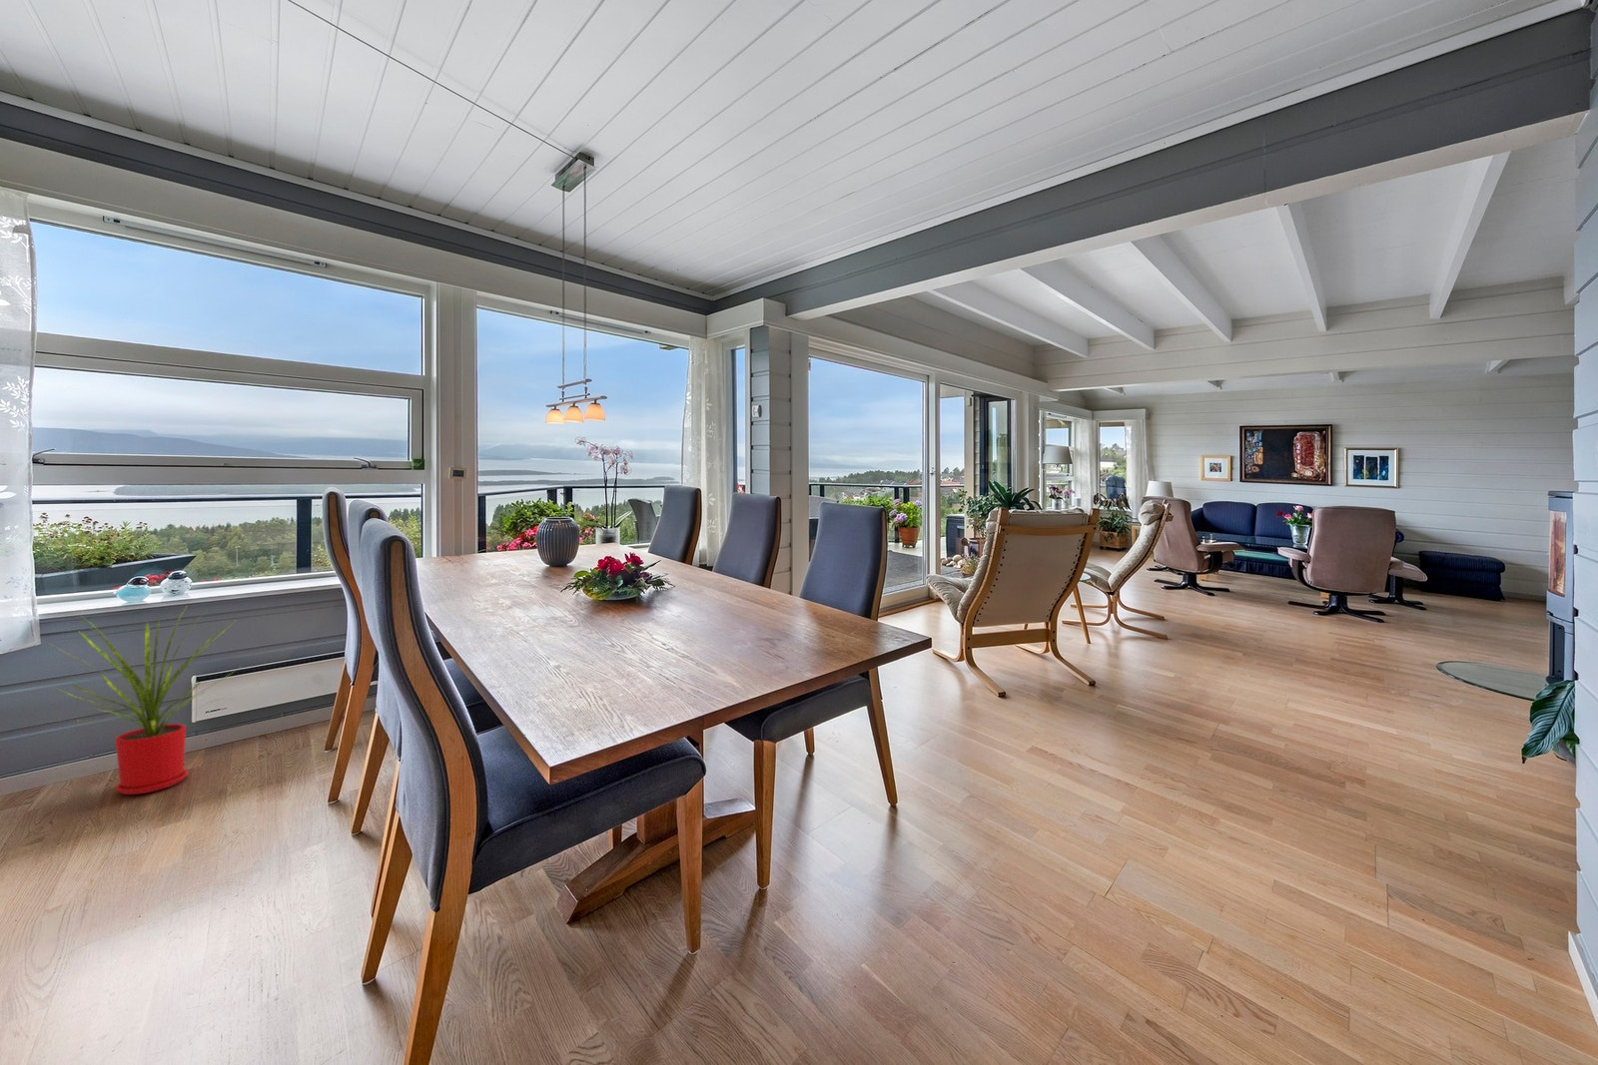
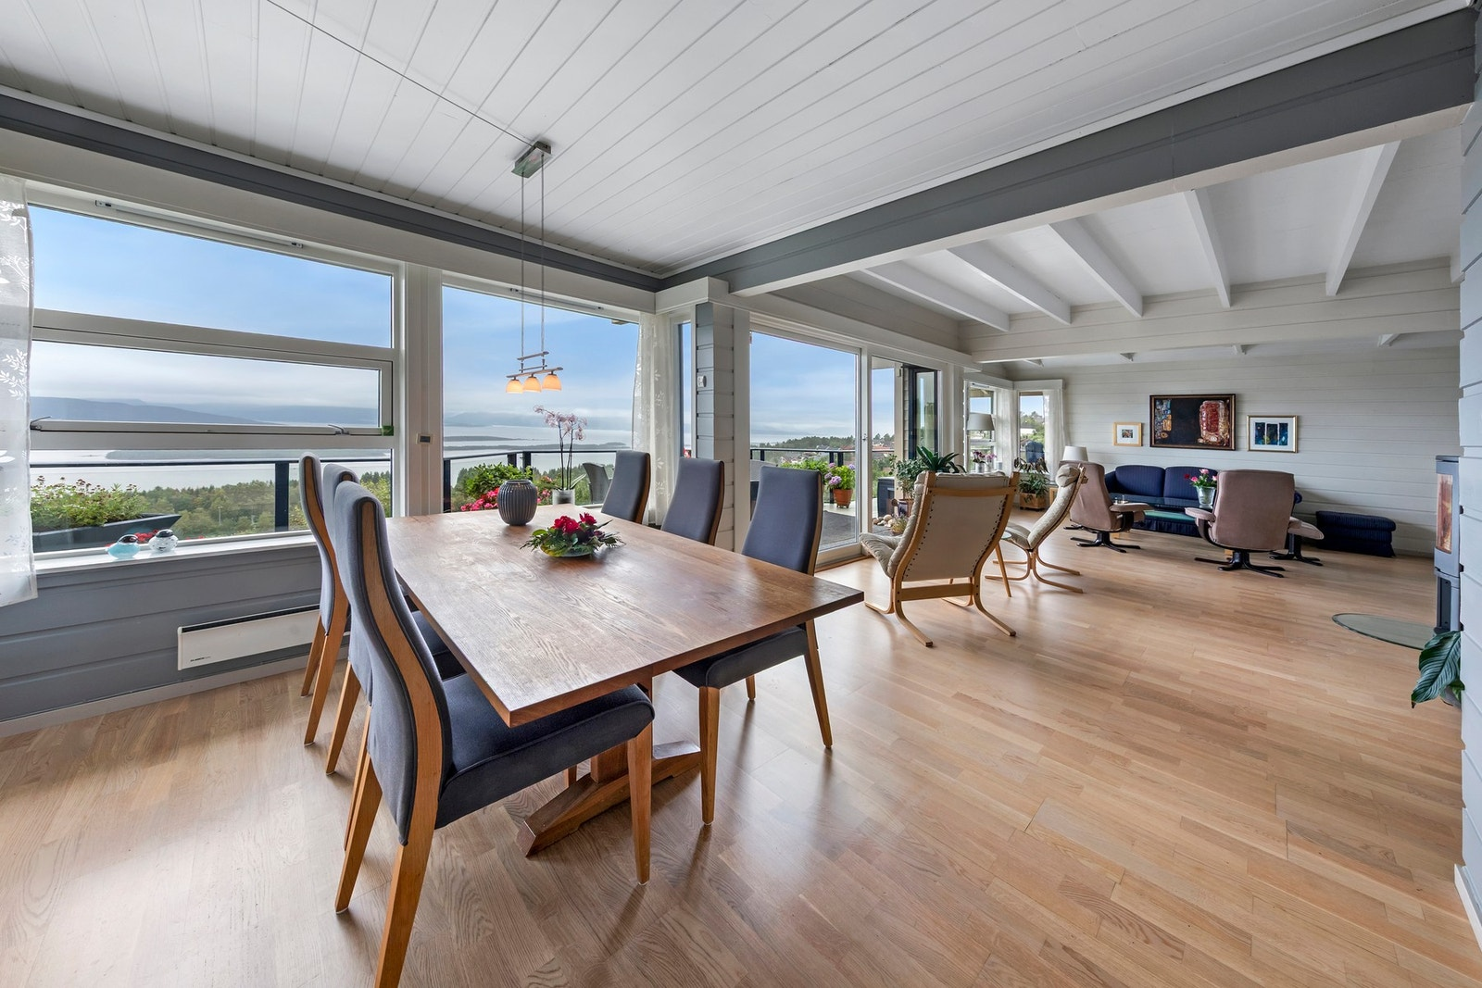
- house plant [42,606,243,795]
